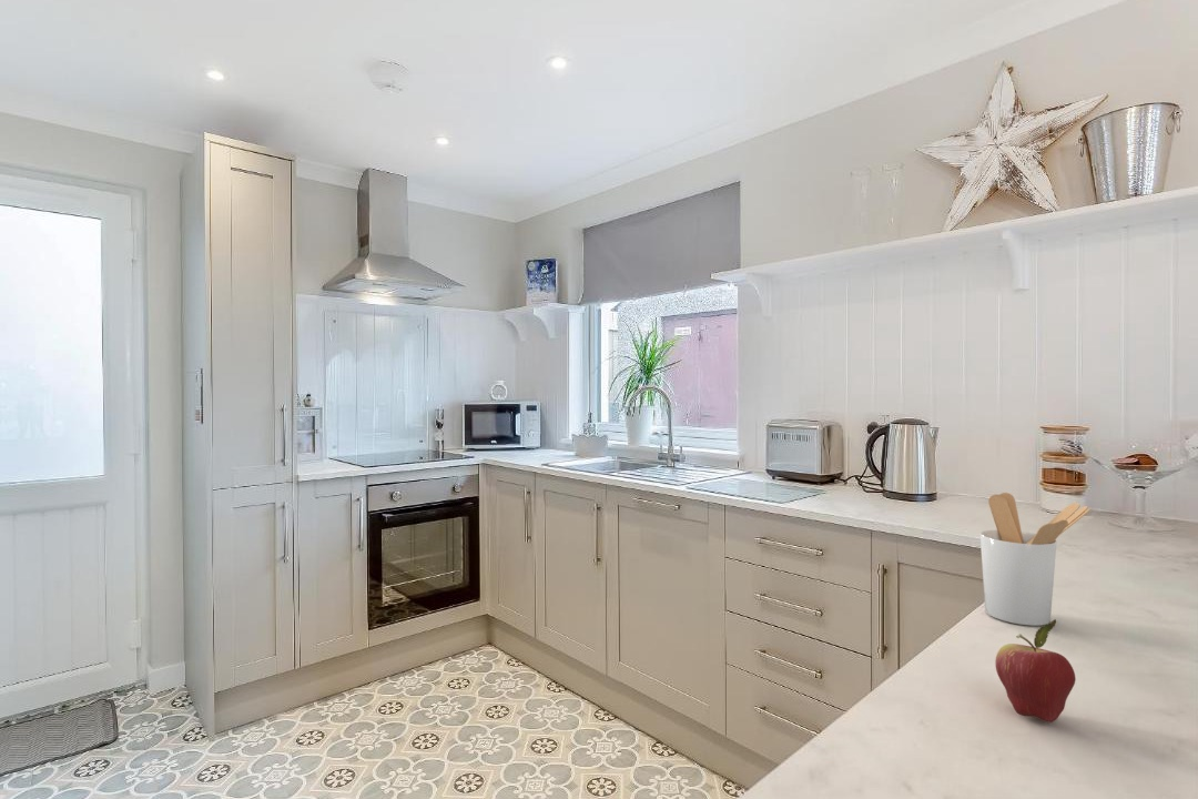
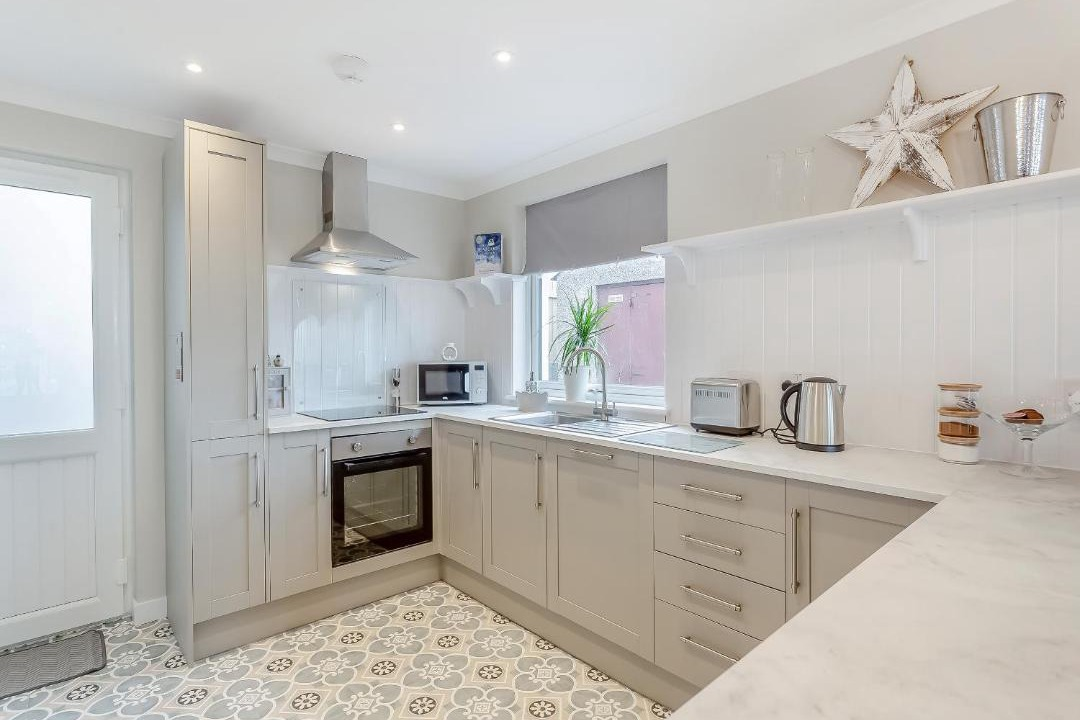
- fruit [994,618,1077,724]
- utensil holder [978,492,1092,627]
